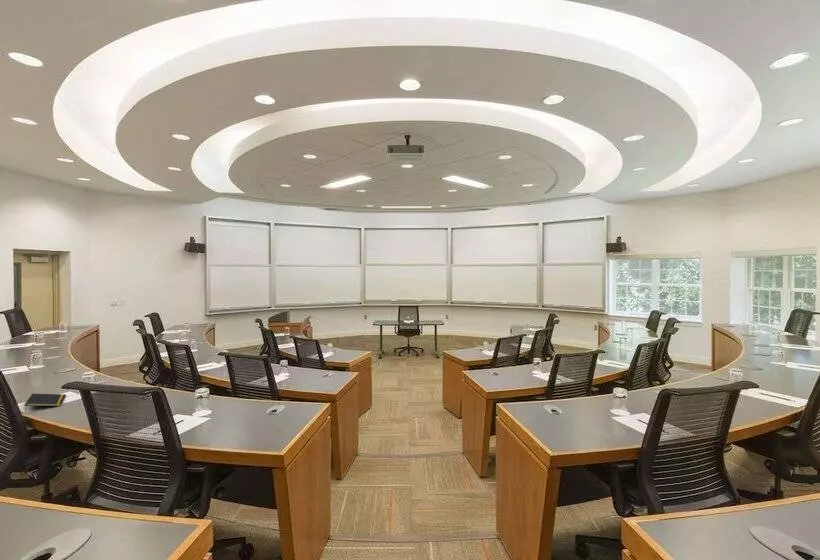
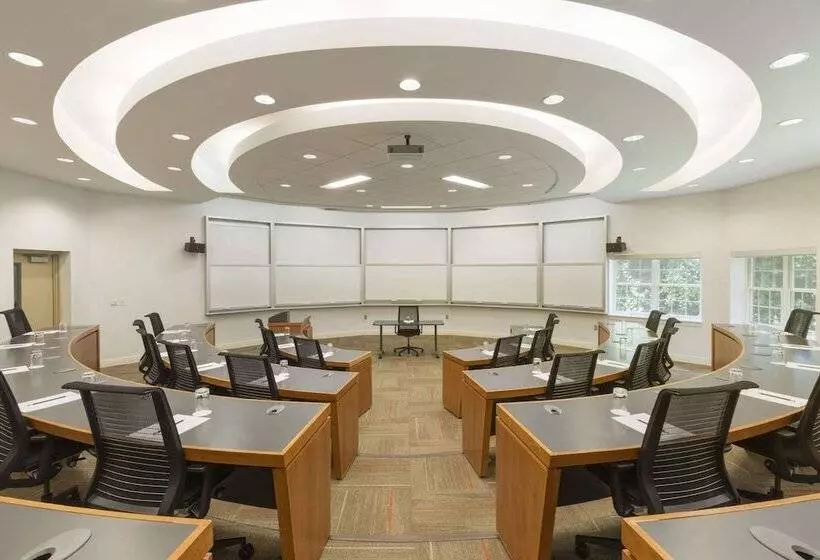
- notepad [23,393,67,413]
